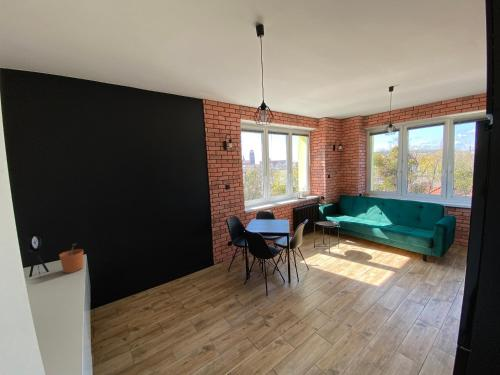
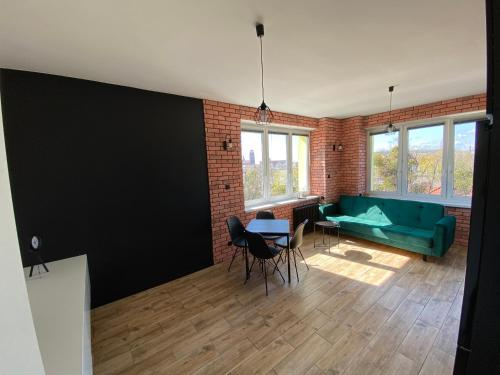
- plant pot [58,243,84,274]
